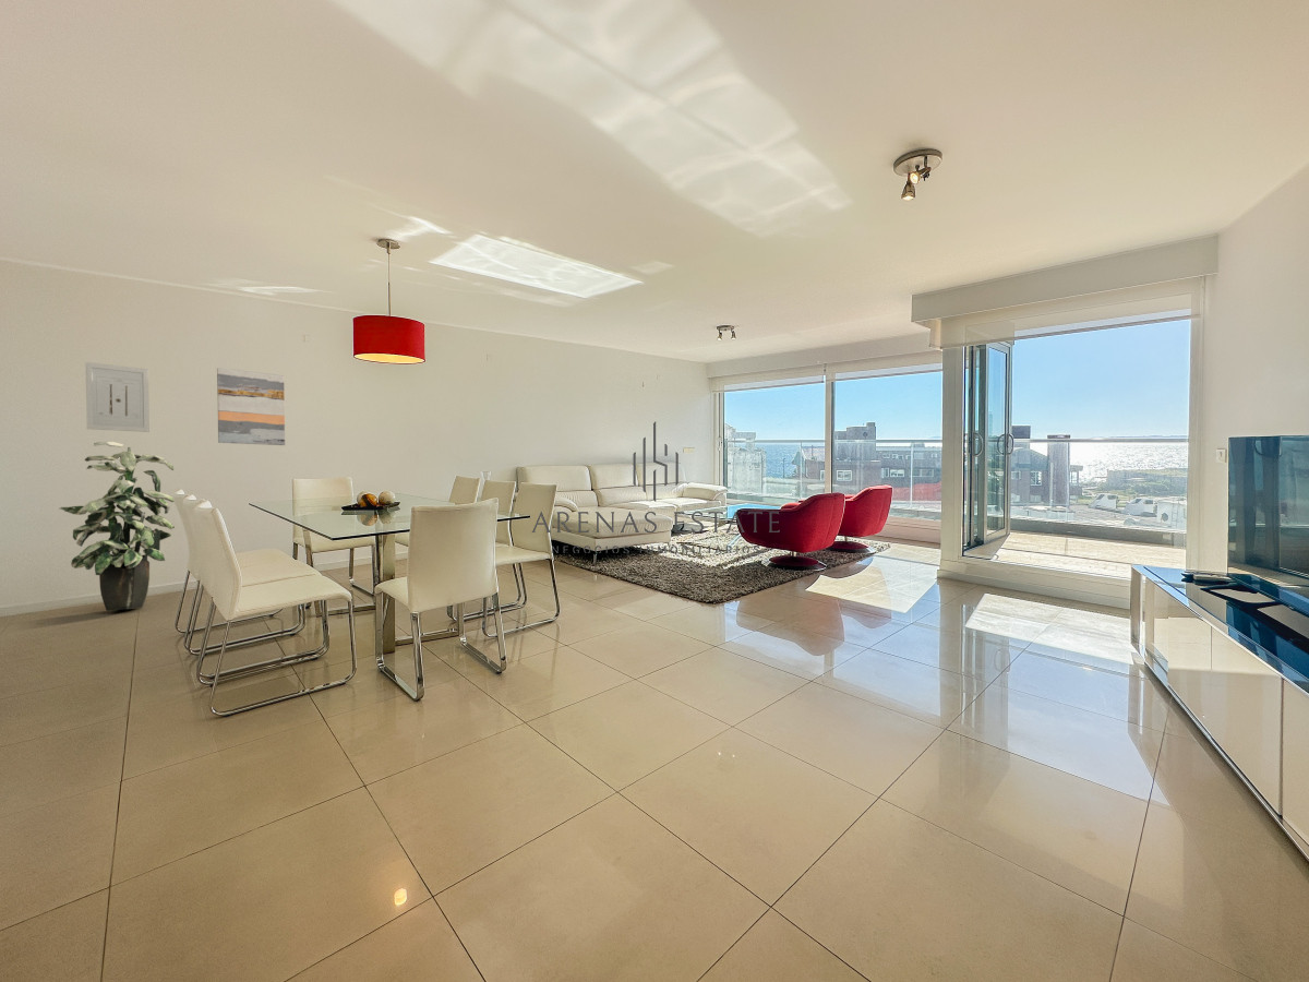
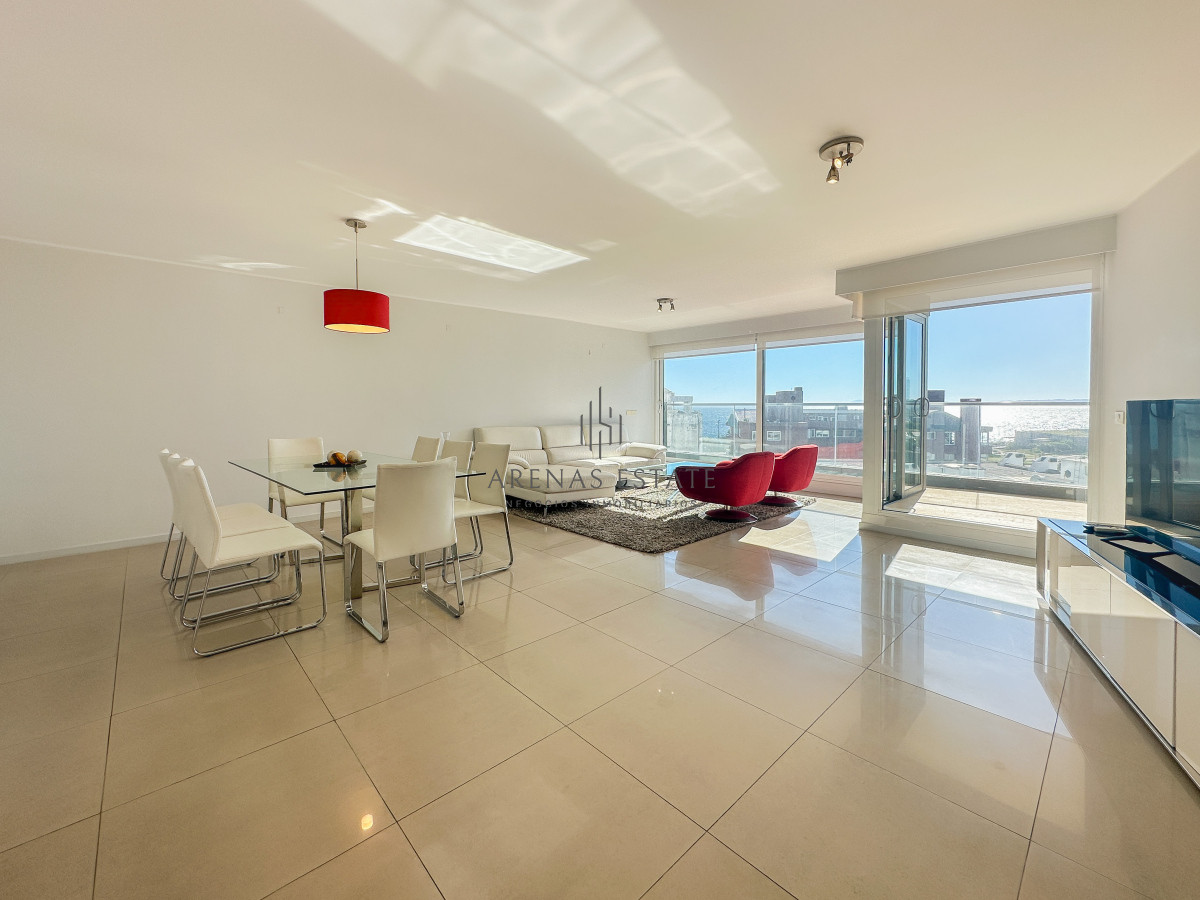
- indoor plant [59,441,176,612]
- wall art [85,361,151,433]
- wall art [216,367,286,446]
